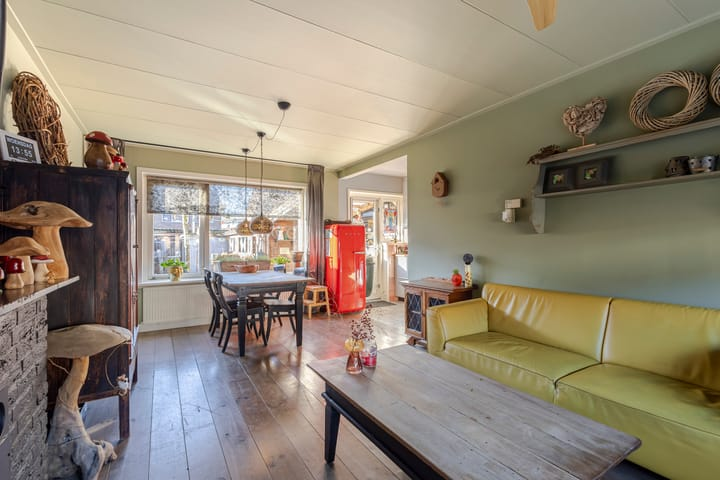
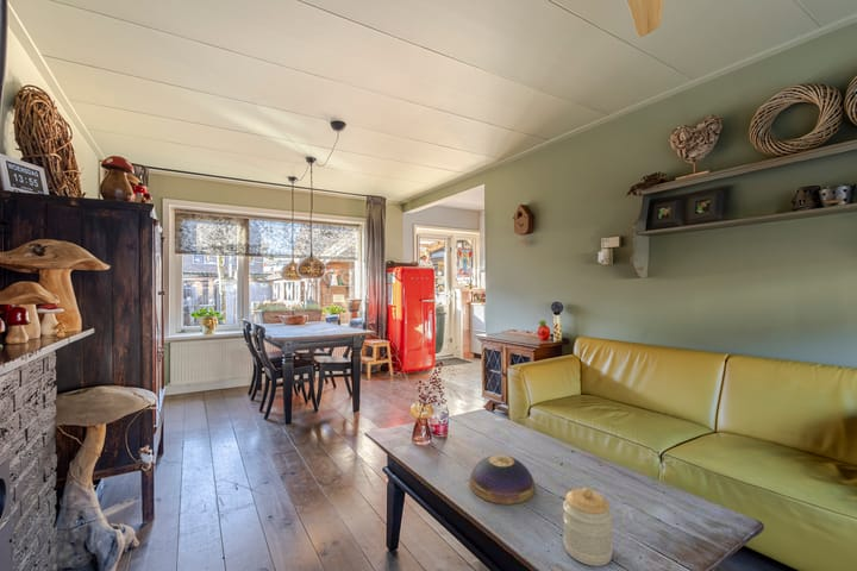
+ decorative bowl [468,453,536,506]
+ jar [562,487,614,567]
